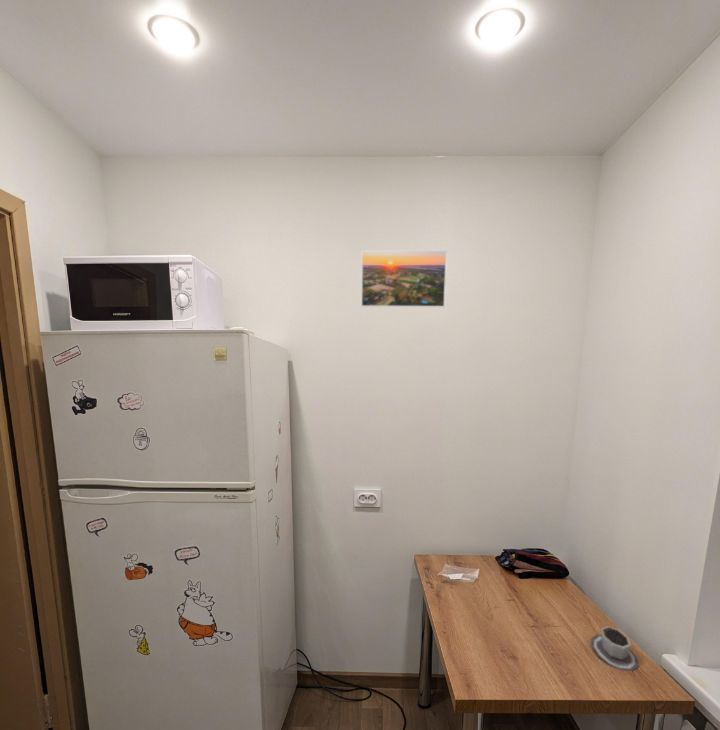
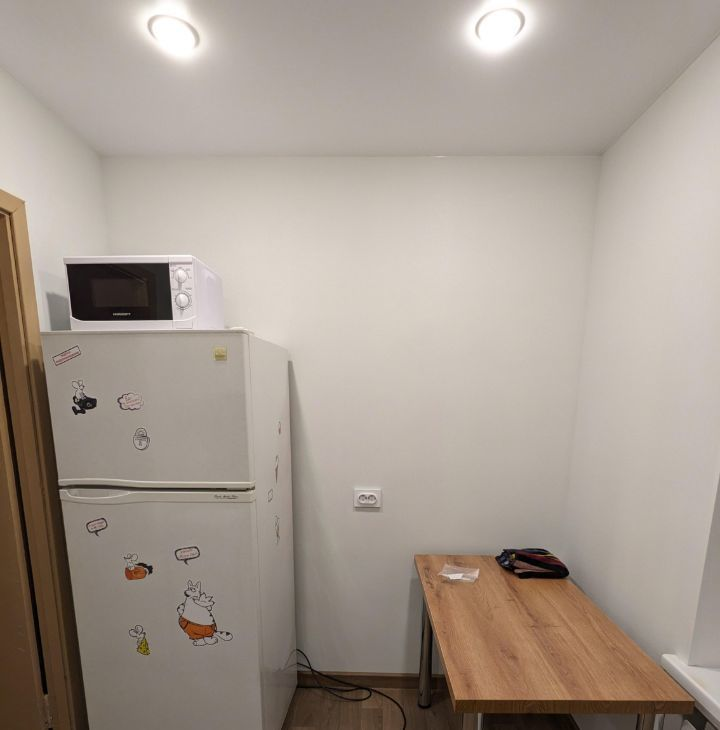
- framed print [360,249,448,308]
- cup [590,625,639,672]
